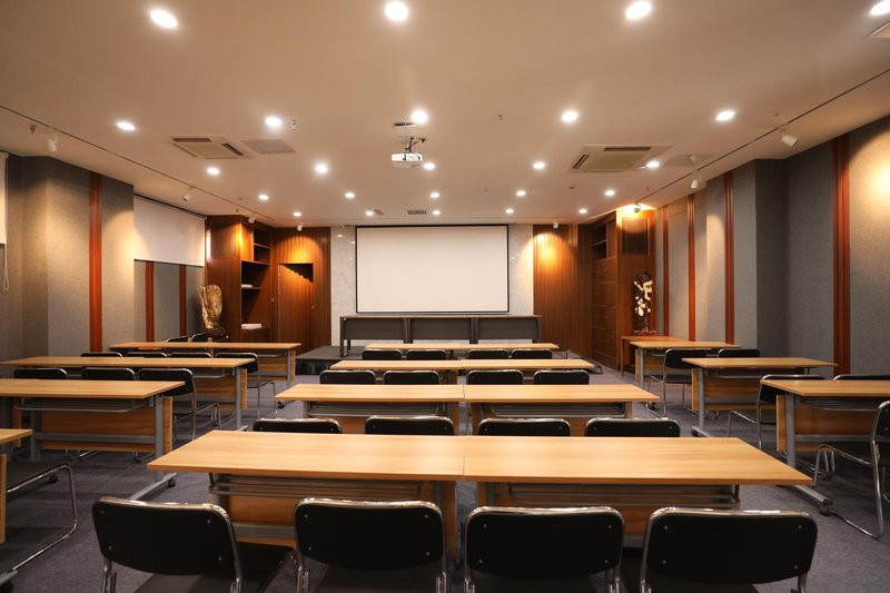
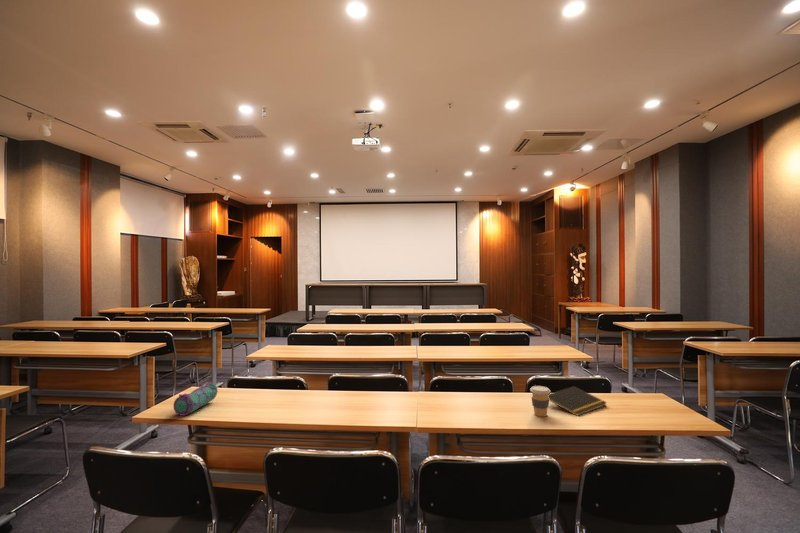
+ pencil case [172,381,219,417]
+ coffee cup [529,385,552,417]
+ notepad [548,385,608,416]
